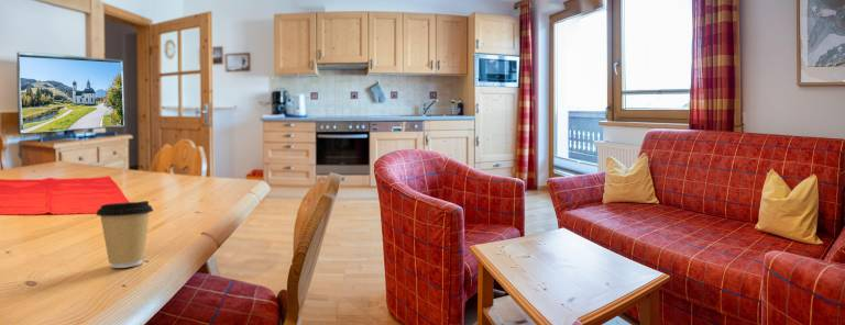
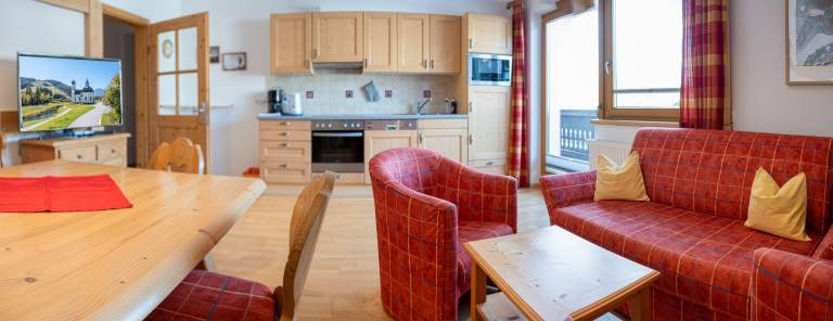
- coffee cup [95,200,154,269]
